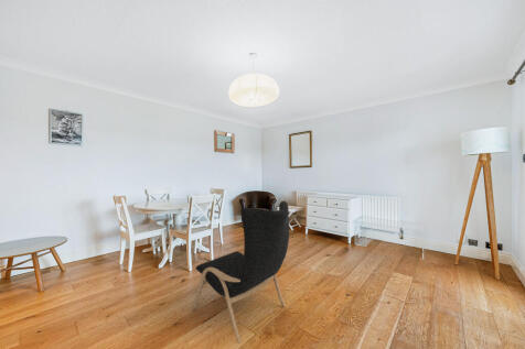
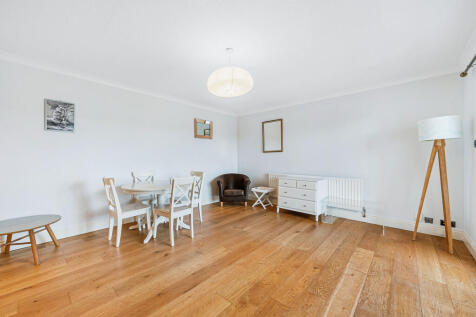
- lounge chair [191,200,290,345]
